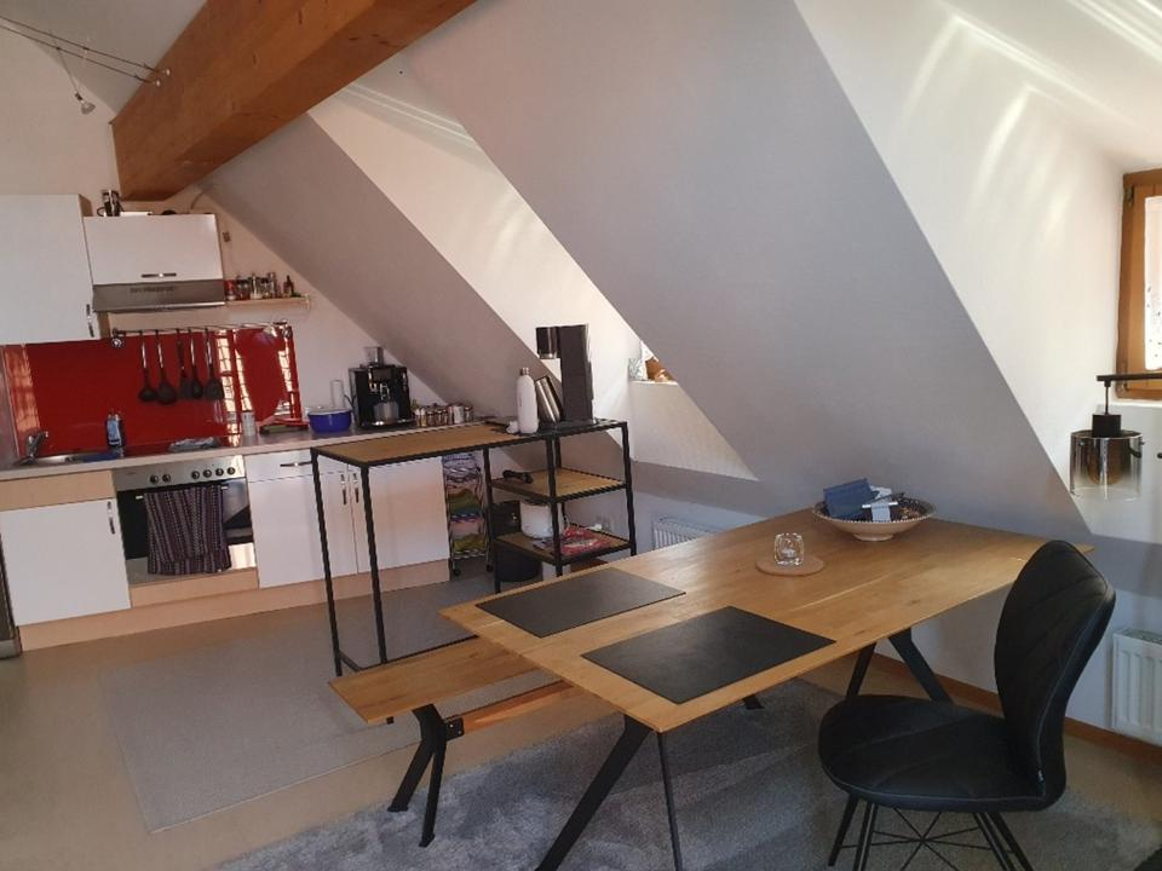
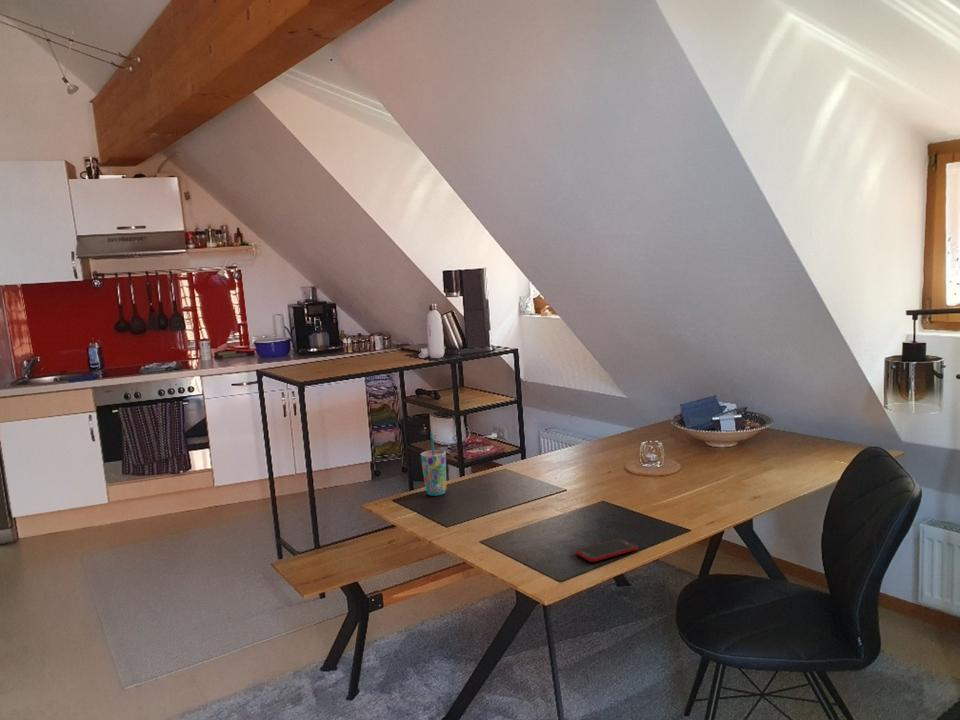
+ cup [420,432,447,497]
+ cell phone [574,537,638,563]
